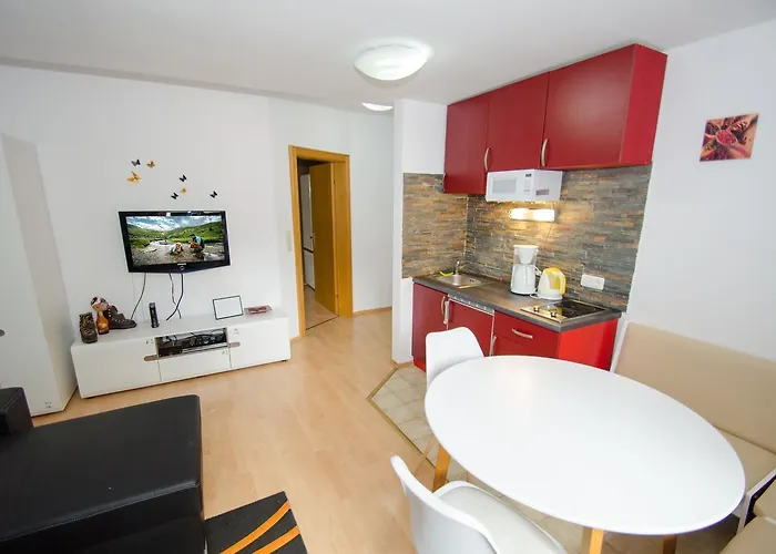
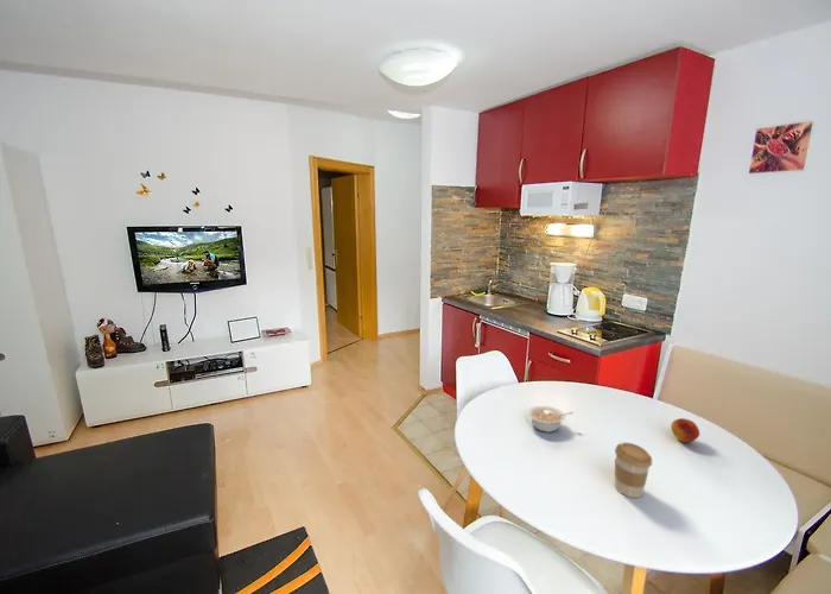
+ coffee cup [614,441,653,499]
+ fruit [670,417,700,443]
+ legume [527,405,575,434]
